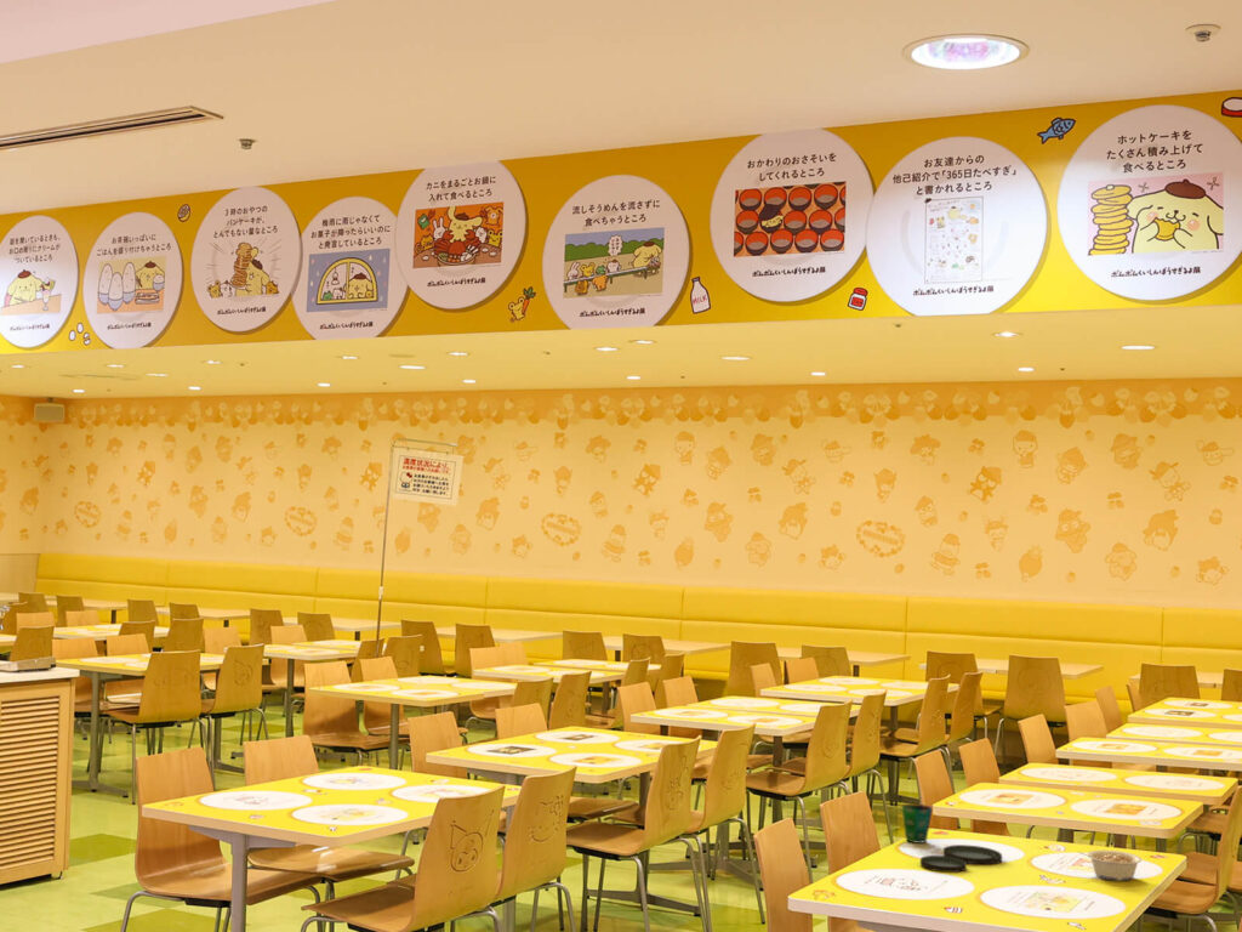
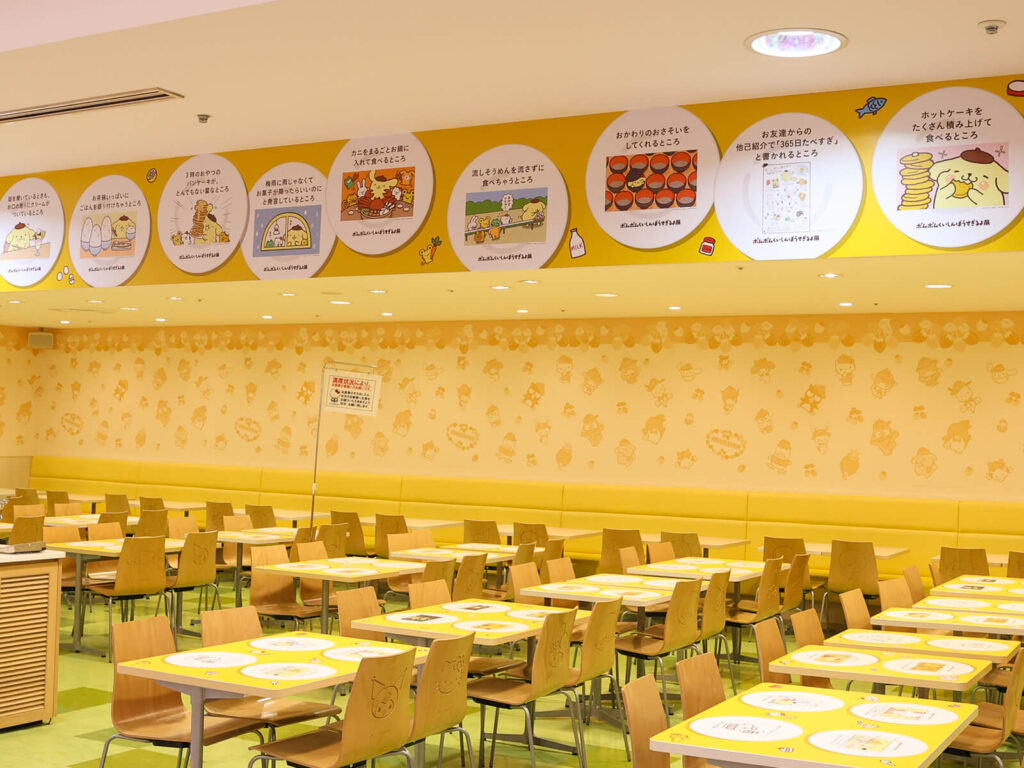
- cup [900,802,934,845]
- plate [919,843,1003,874]
- legume [1078,849,1143,882]
